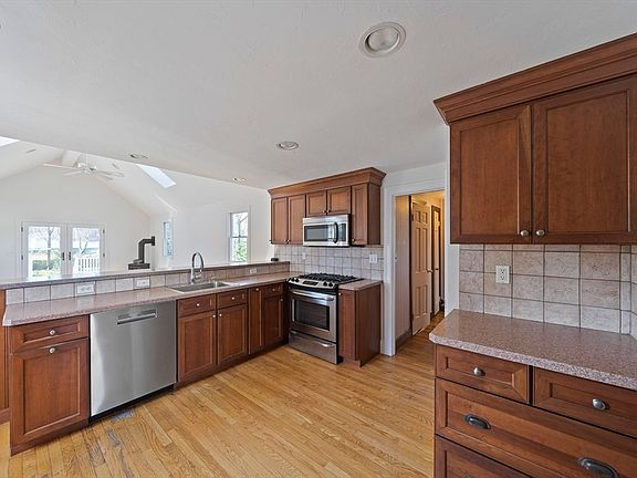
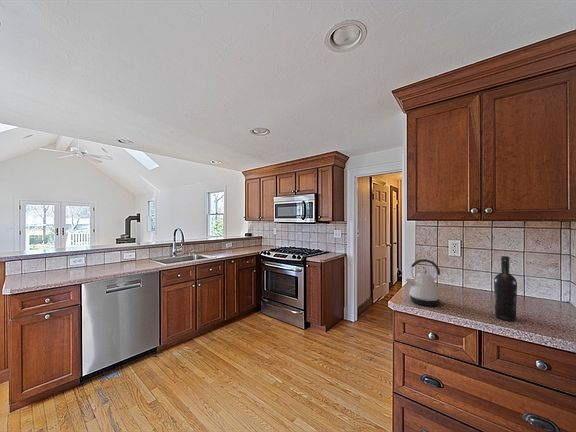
+ kettle [404,258,443,307]
+ wine bottle [493,255,518,322]
